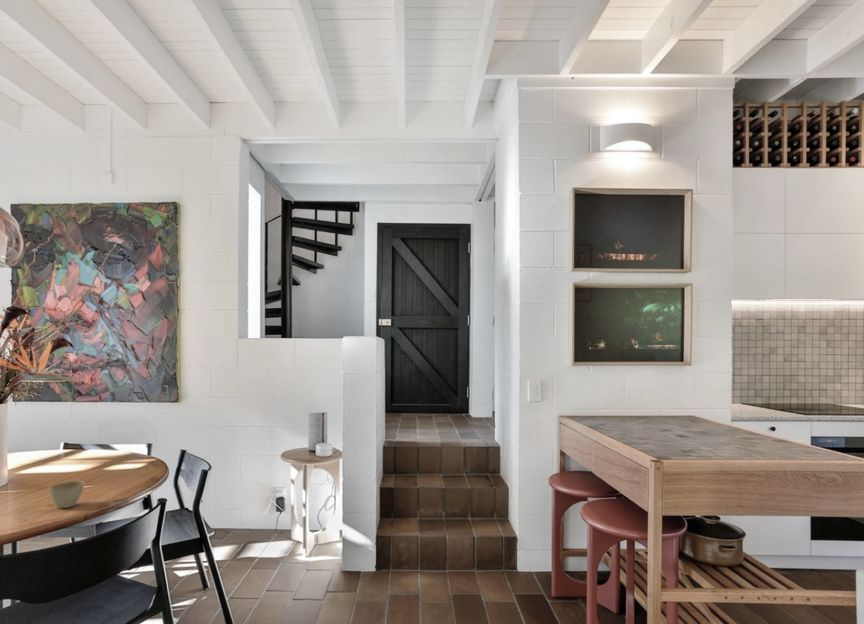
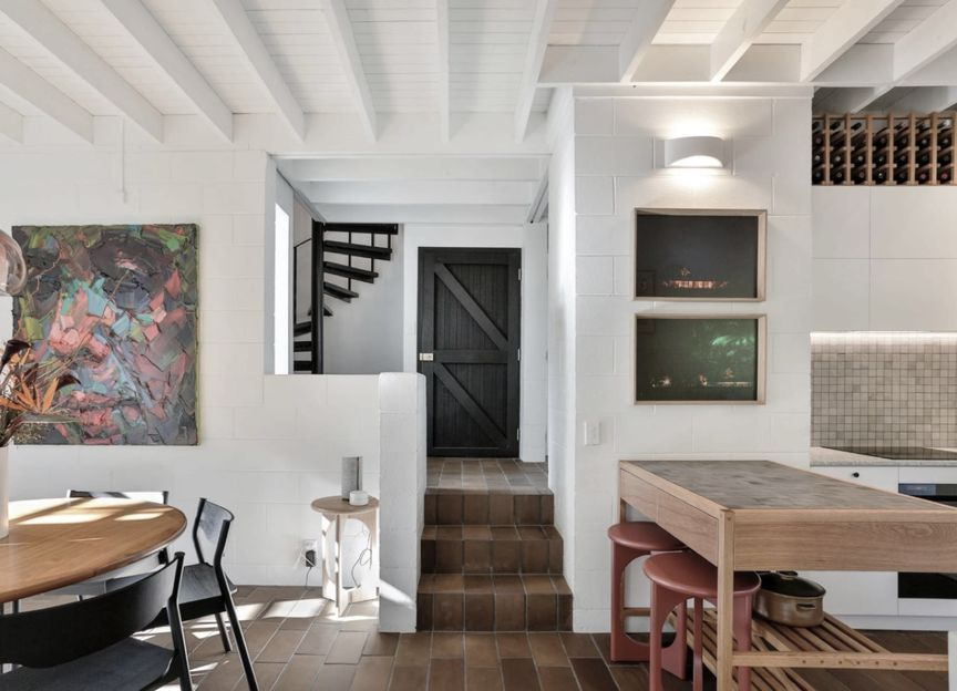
- flower pot [48,480,85,509]
